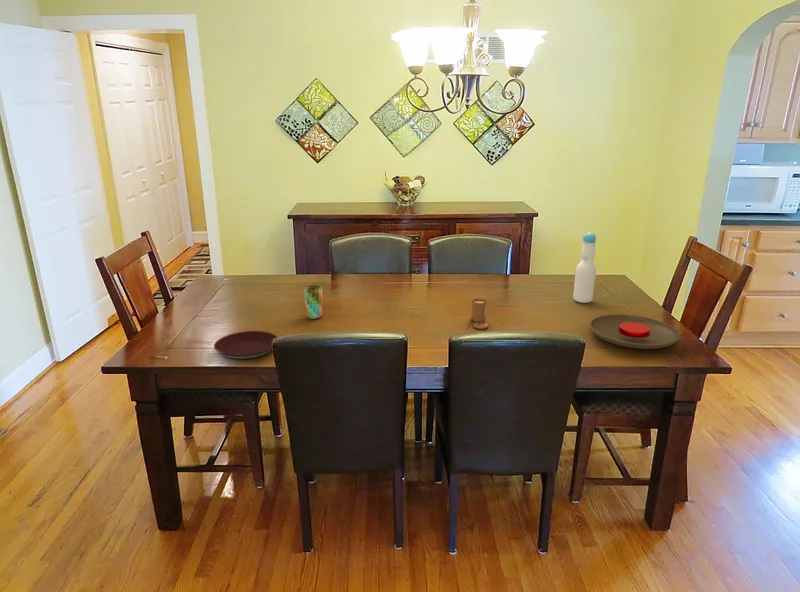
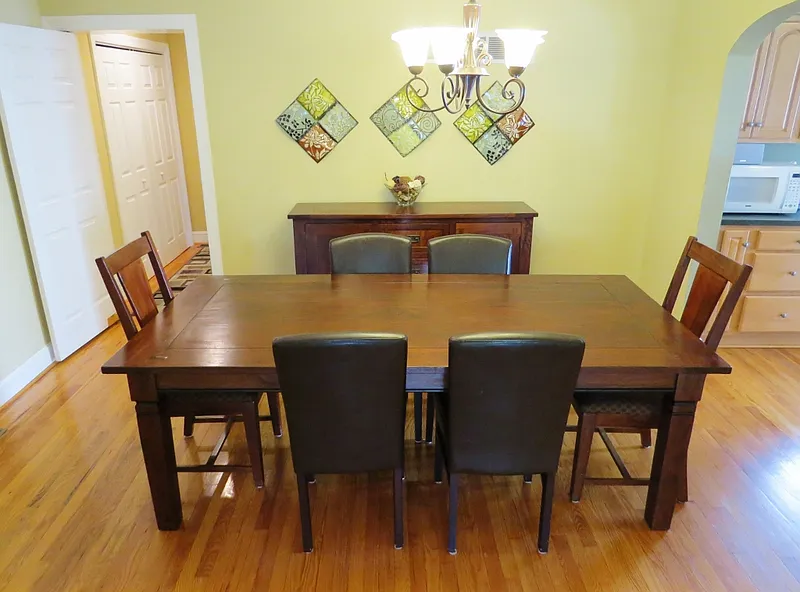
- cup [303,284,323,320]
- bottle [572,232,597,304]
- plate [588,313,681,350]
- plate [213,330,279,360]
- candle [471,298,489,330]
